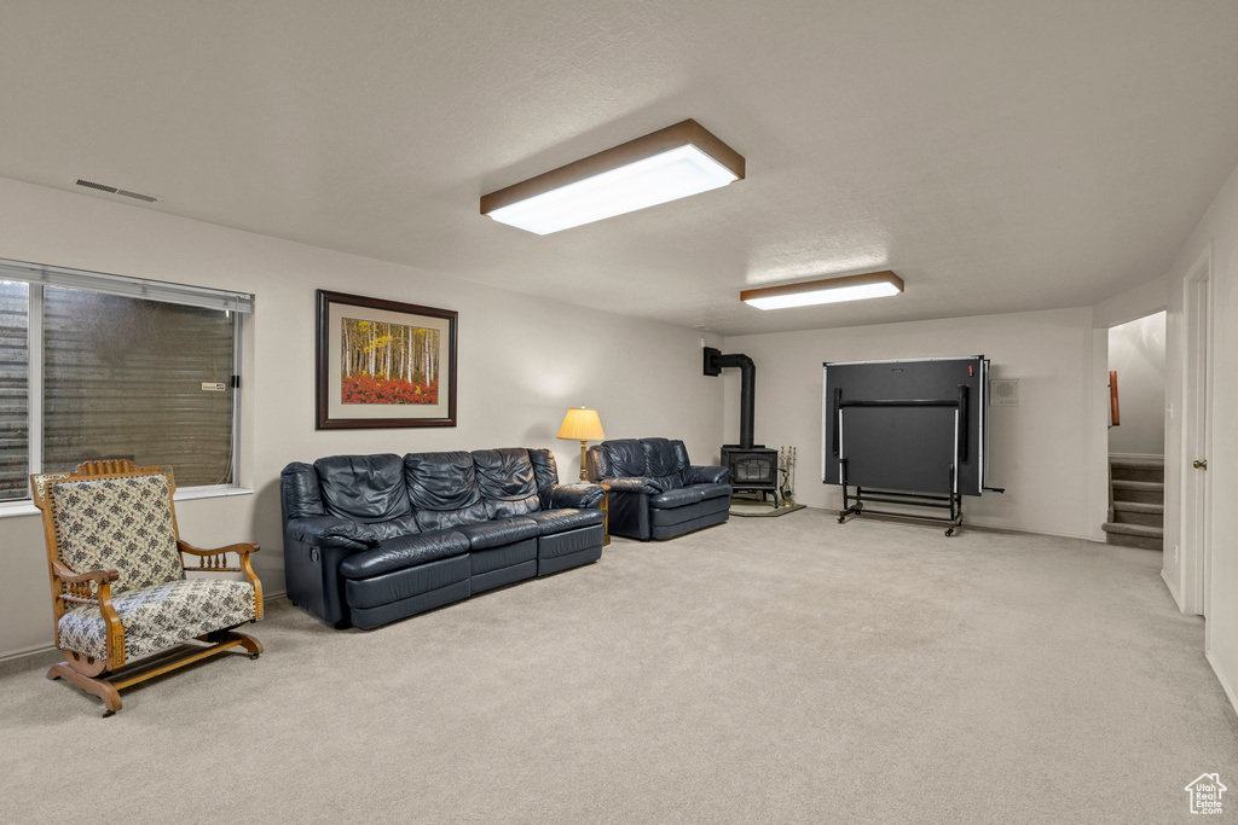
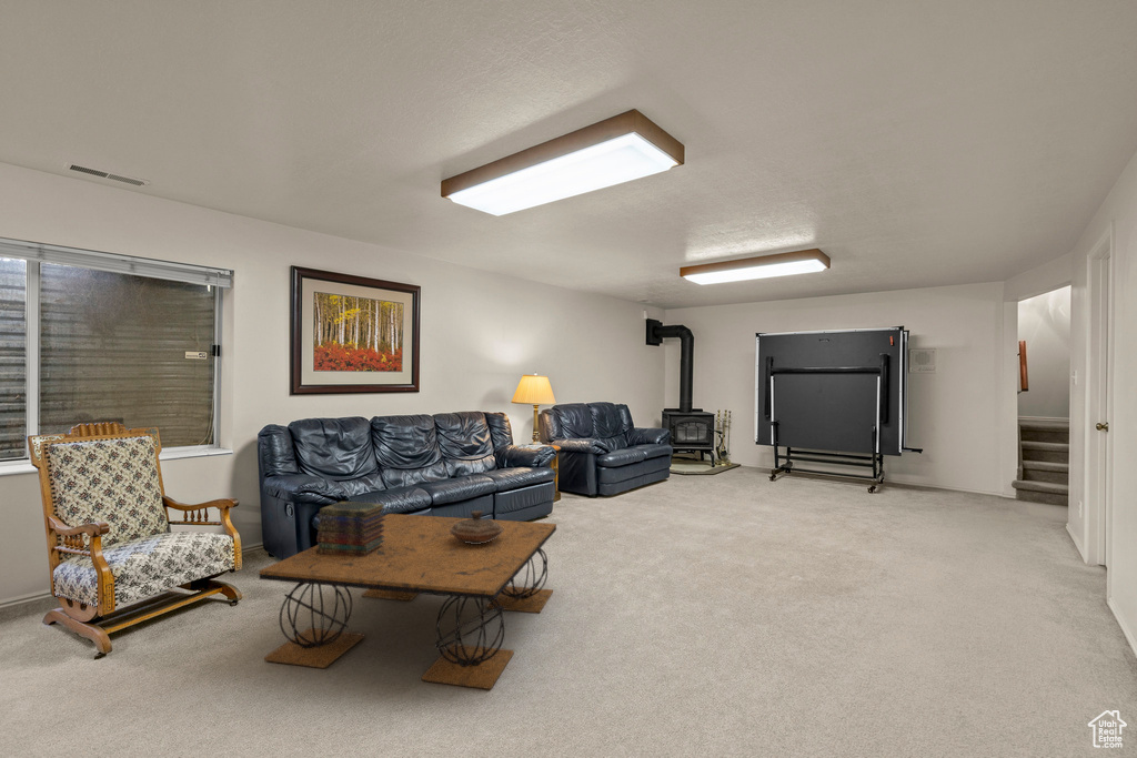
+ coffee table [259,513,557,690]
+ decorative bowl [450,509,504,544]
+ book stack [315,501,386,557]
